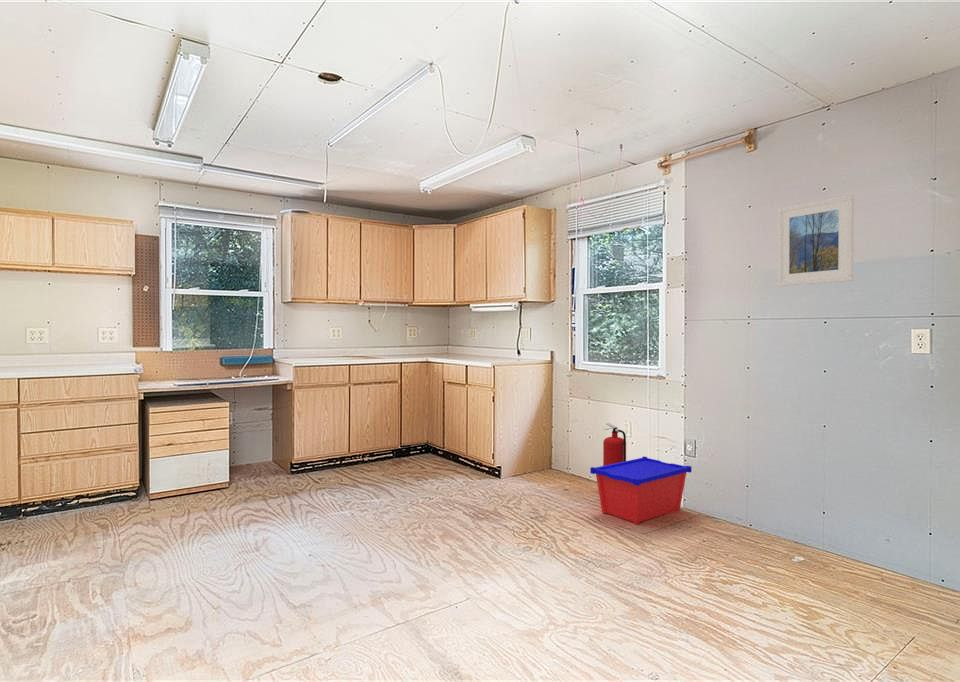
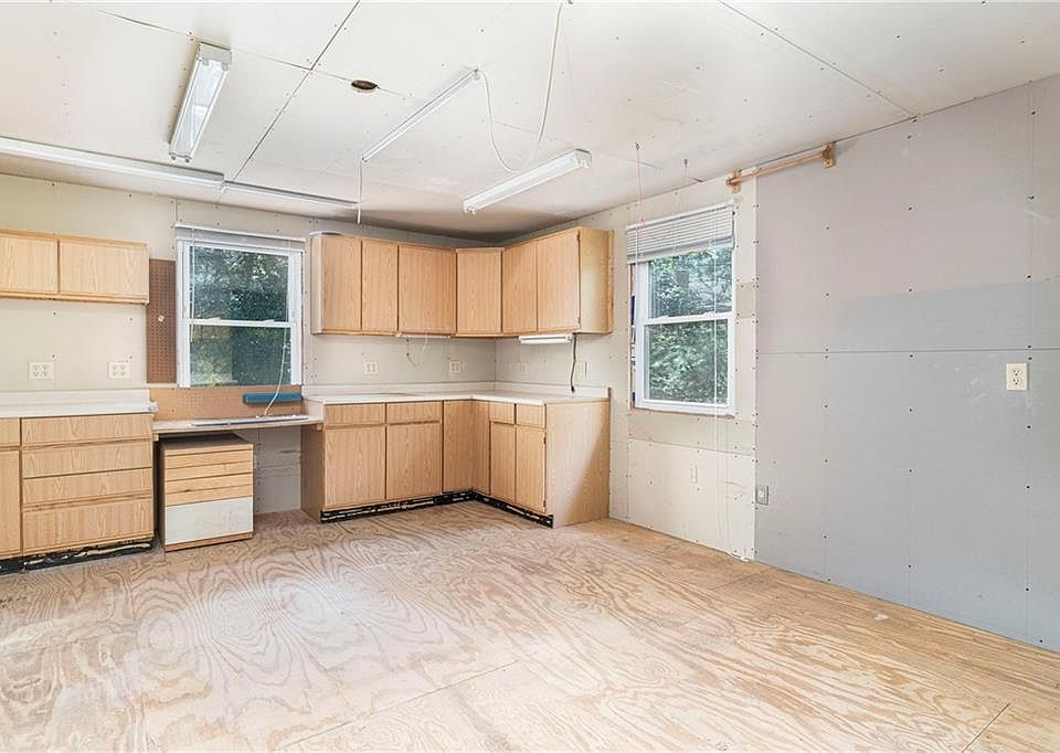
- fire extinguisher [602,422,627,466]
- storage bin [589,456,693,525]
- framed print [776,194,855,287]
